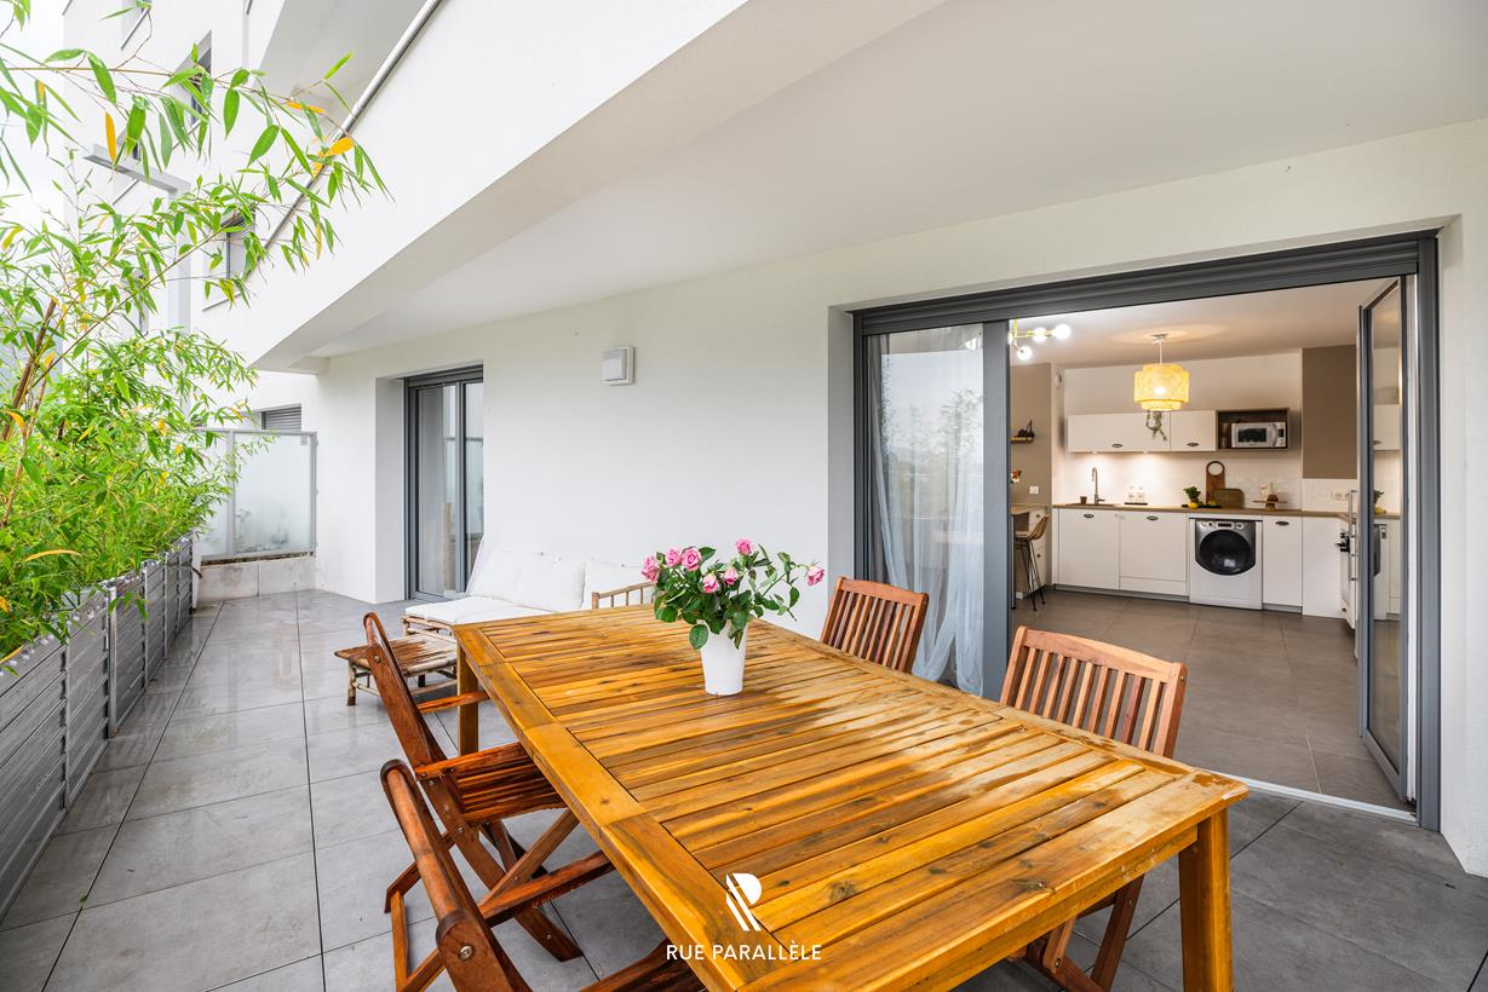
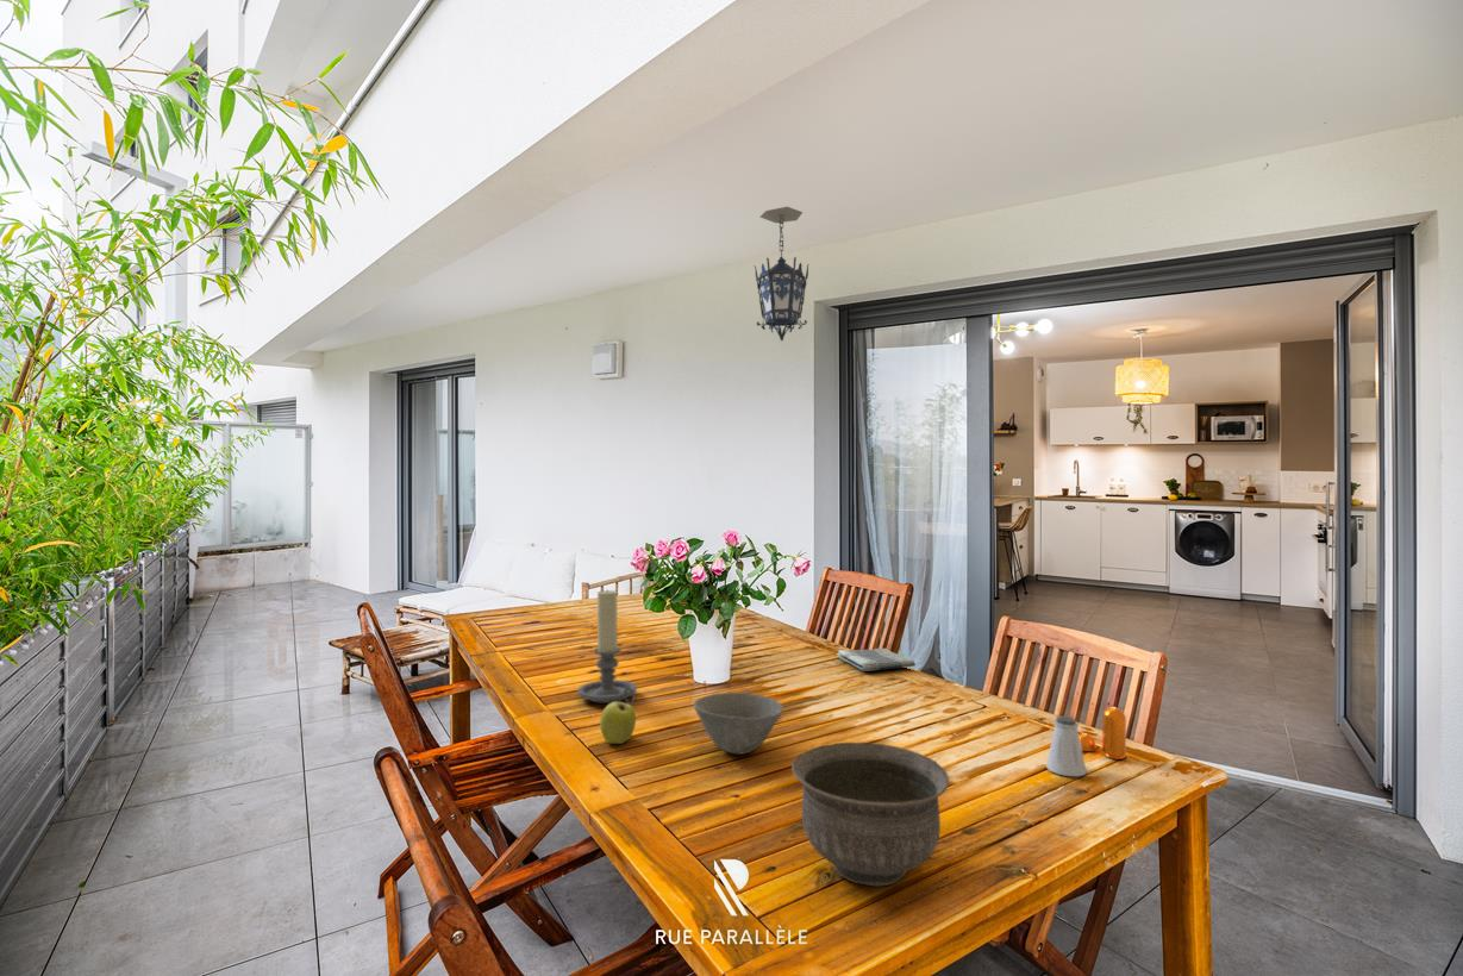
+ dish towel [836,647,917,672]
+ candle holder [576,588,638,706]
+ hanging lantern [752,206,811,342]
+ saltshaker [1045,715,1088,777]
+ apple [599,701,637,745]
+ bowl [693,692,784,756]
+ pepper shaker [1079,706,1127,759]
+ bowl [790,742,951,887]
